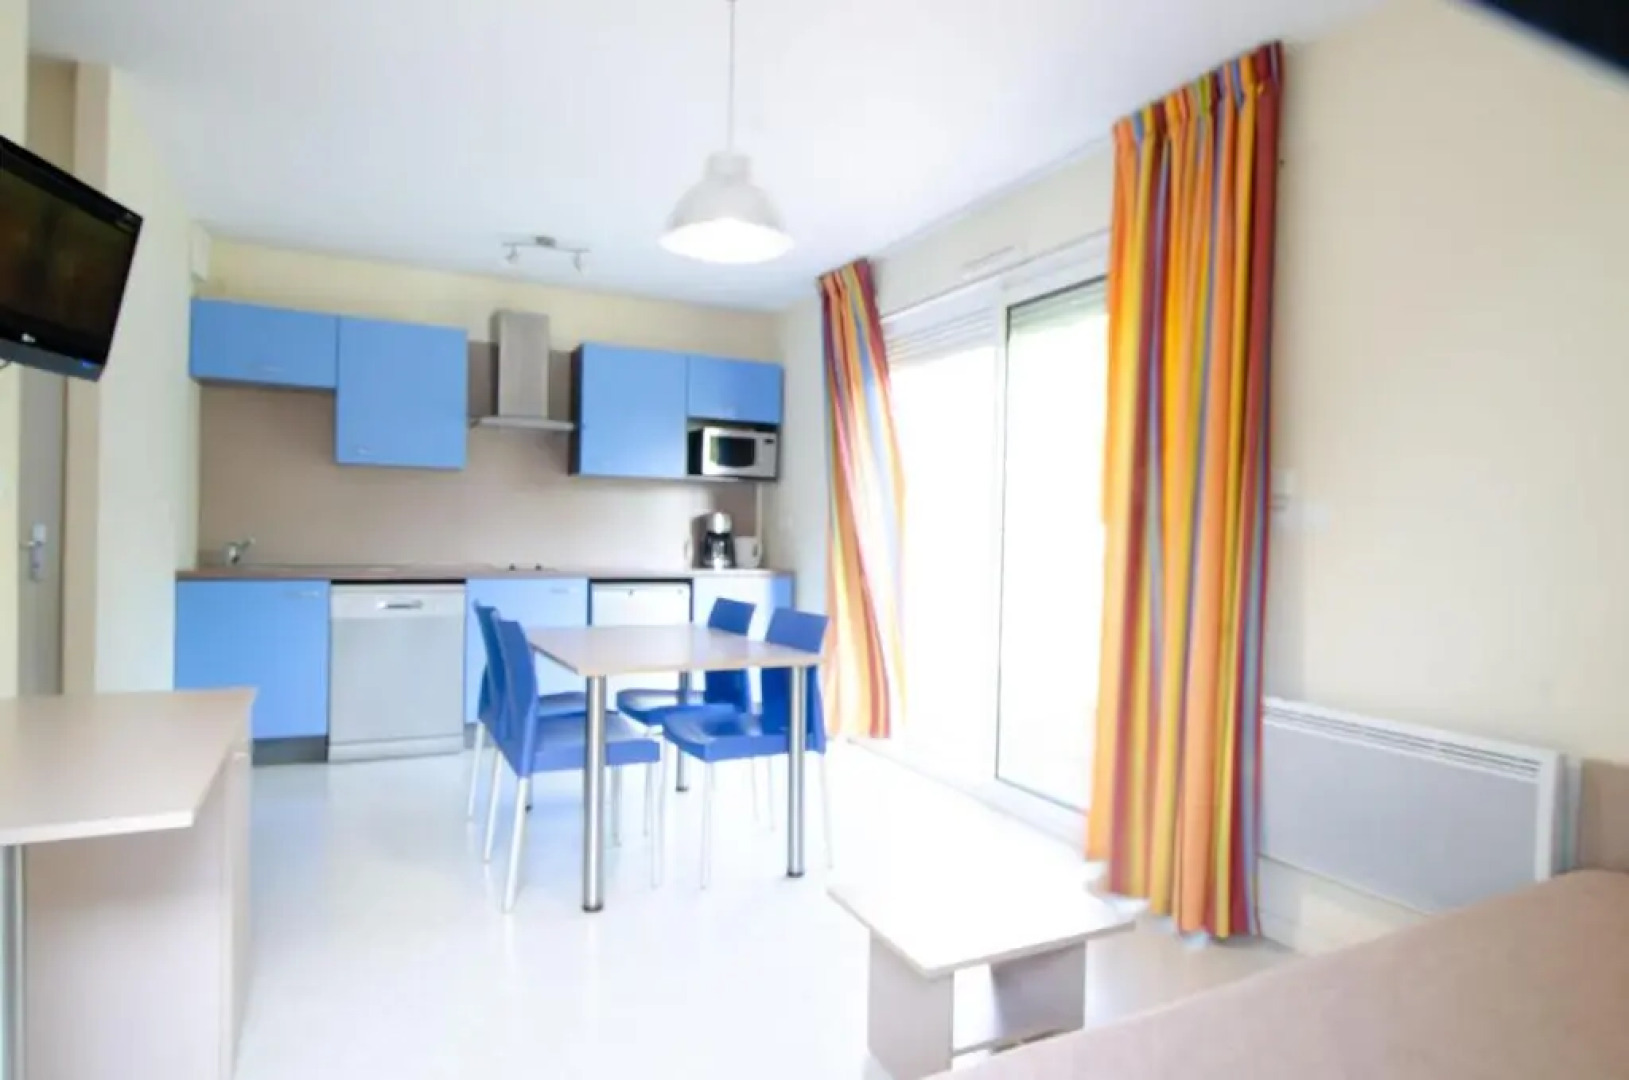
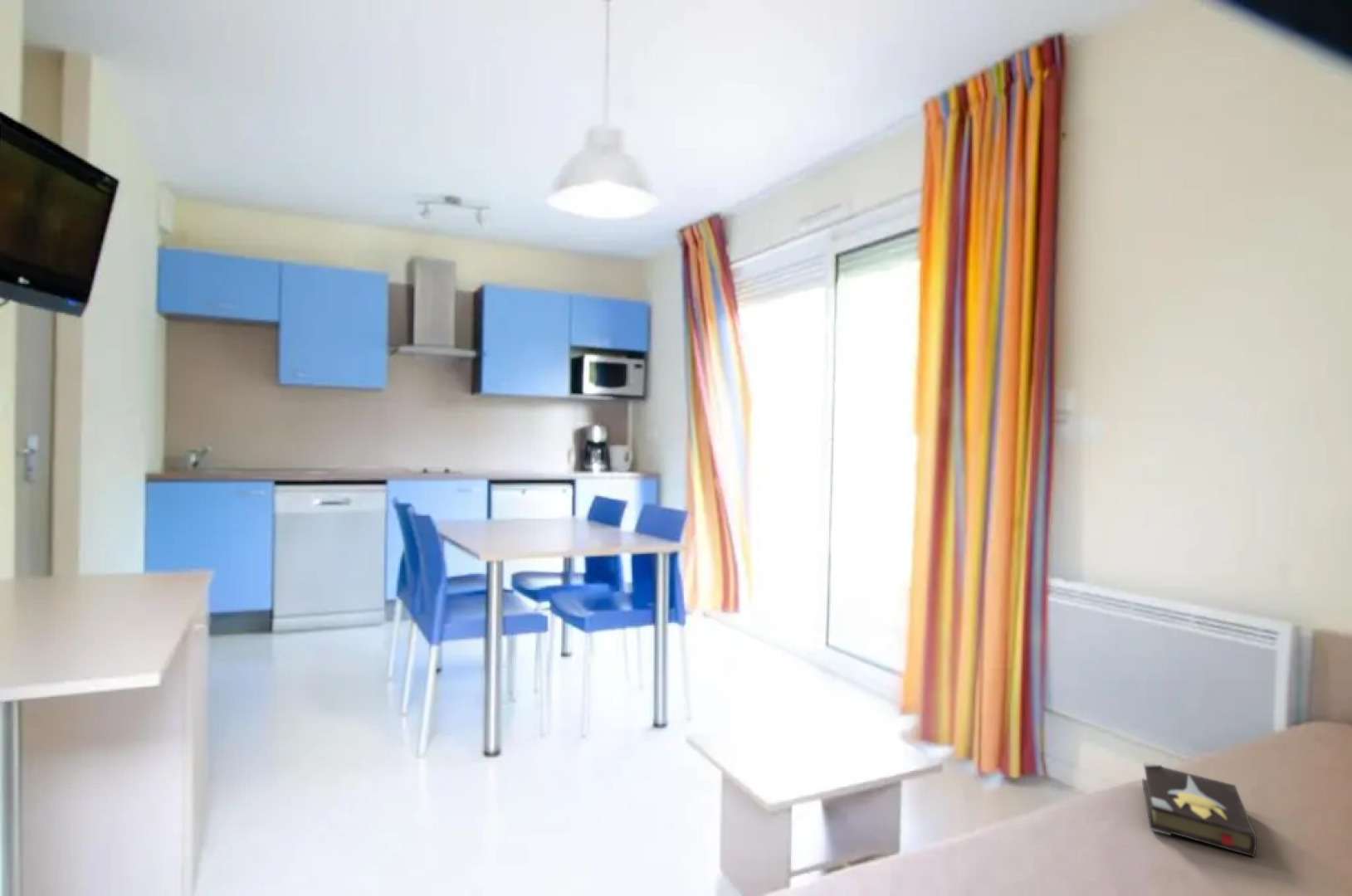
+ hardback book [1141,761,1257,858]
